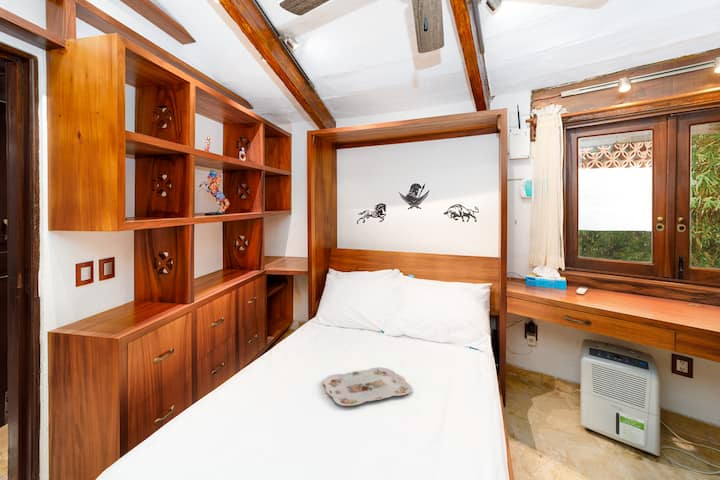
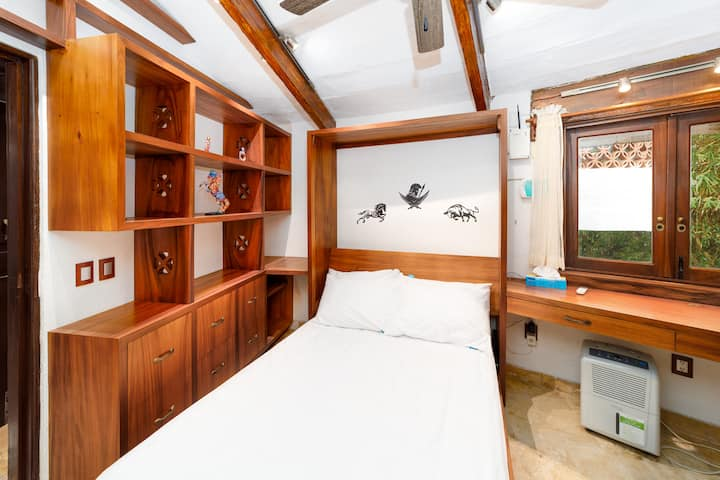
- serving tray [322,366,413,407]
